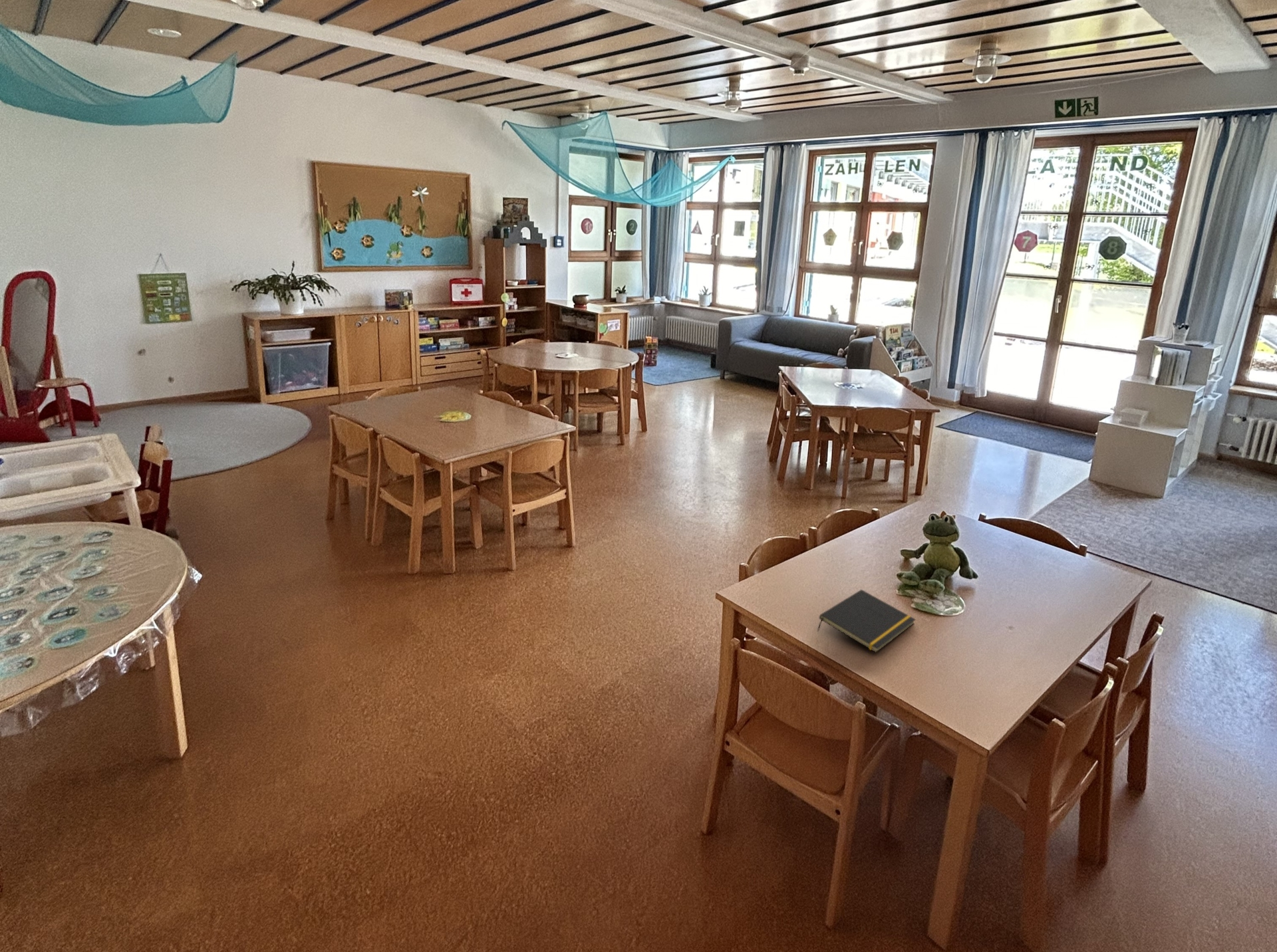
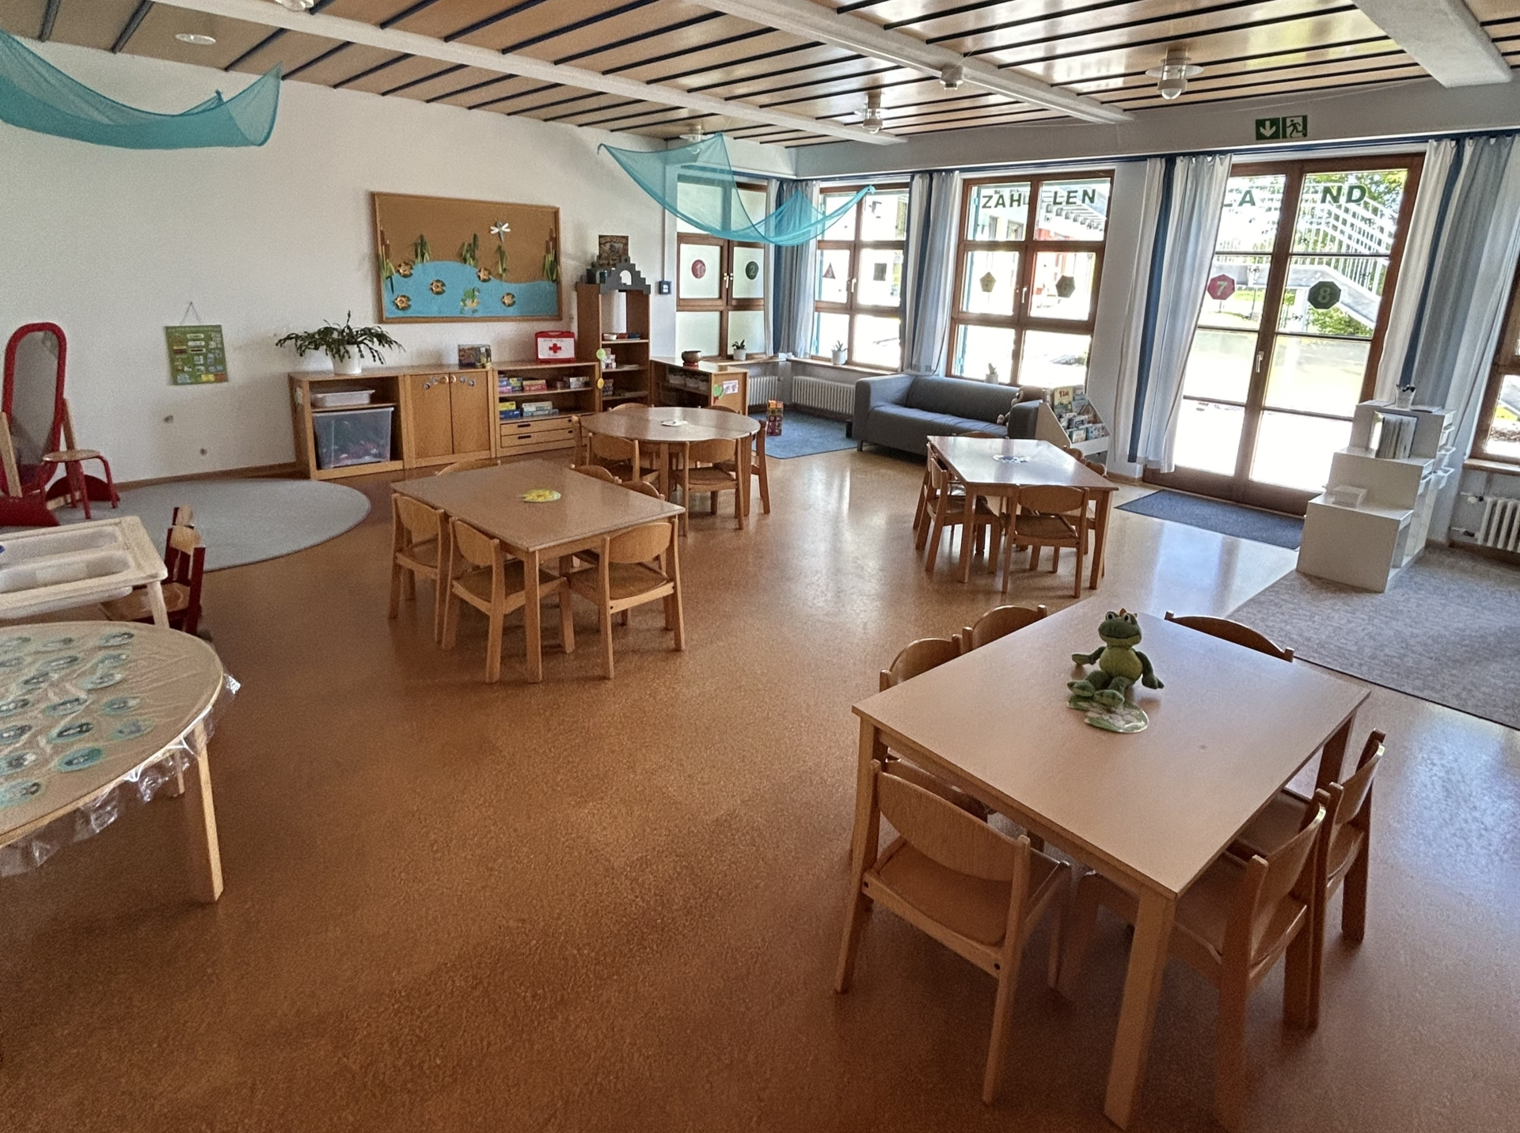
- notepad [817,589,917,654]
